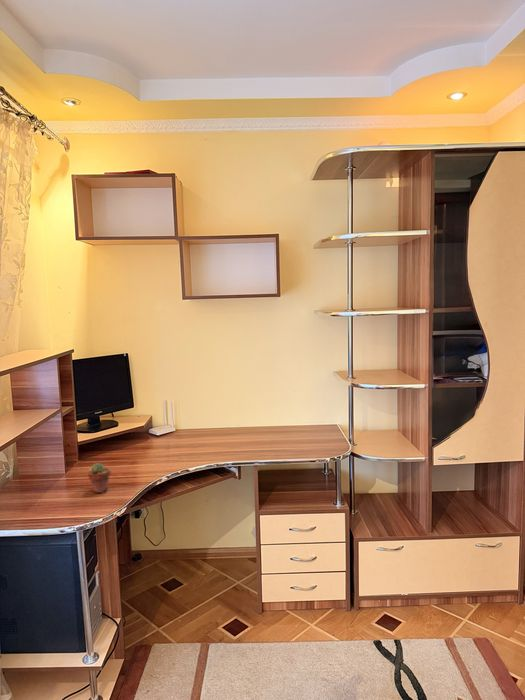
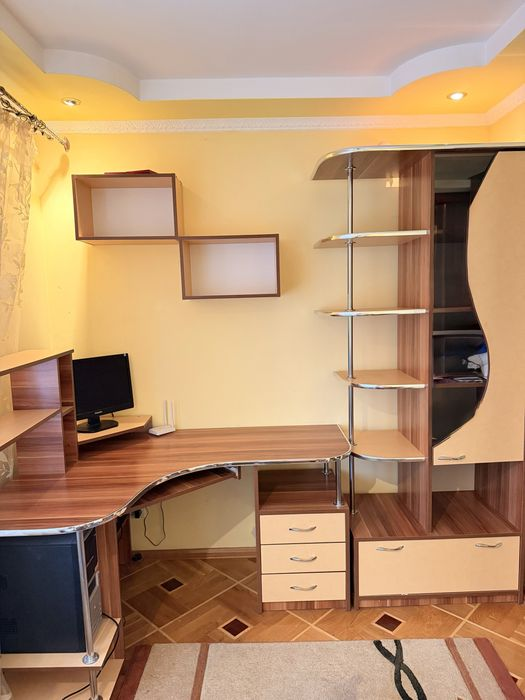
- potted succulent [87,462,111,494]
